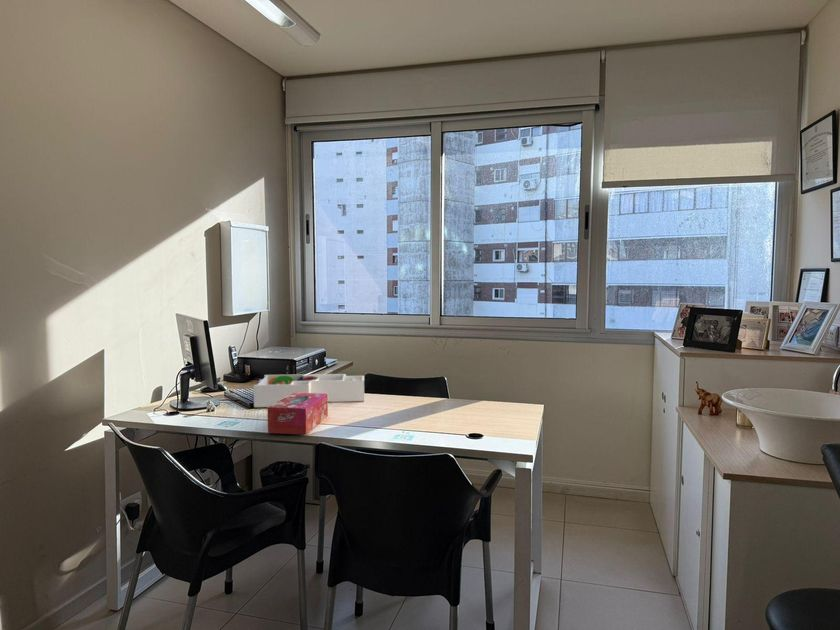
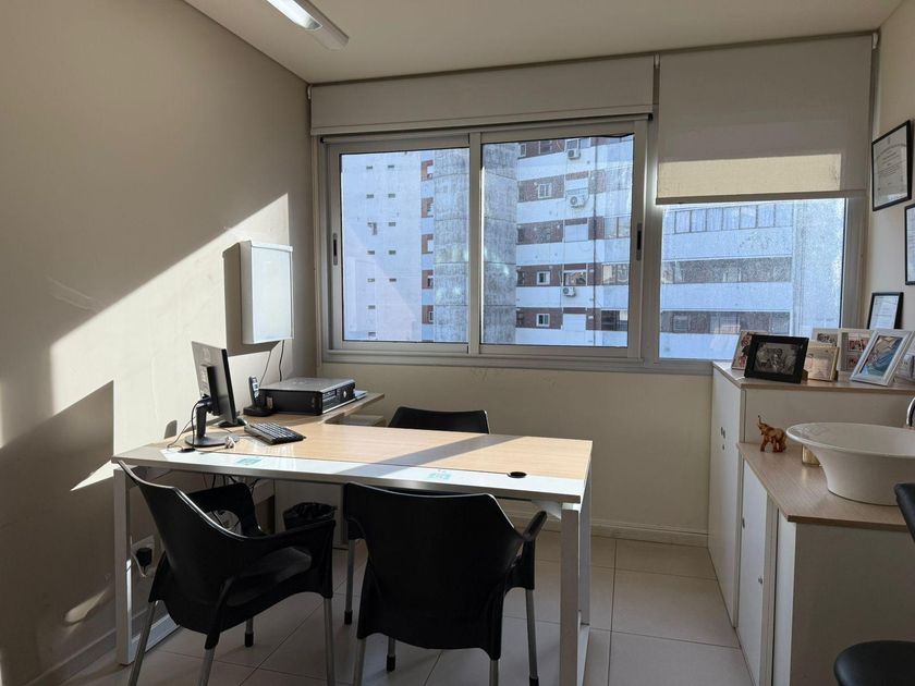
- desk organizer [253,373,365,408]
- tissue box [266,392,329,435]
